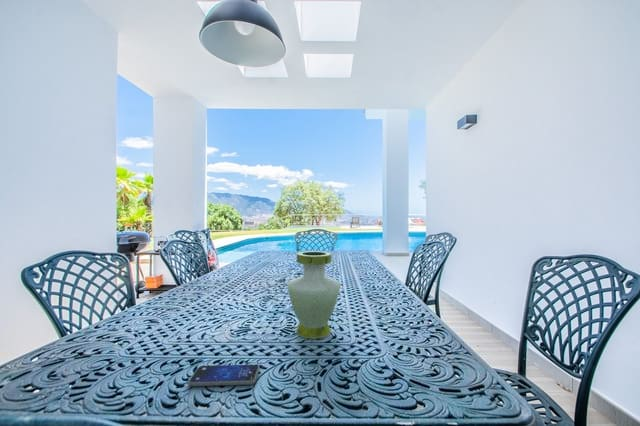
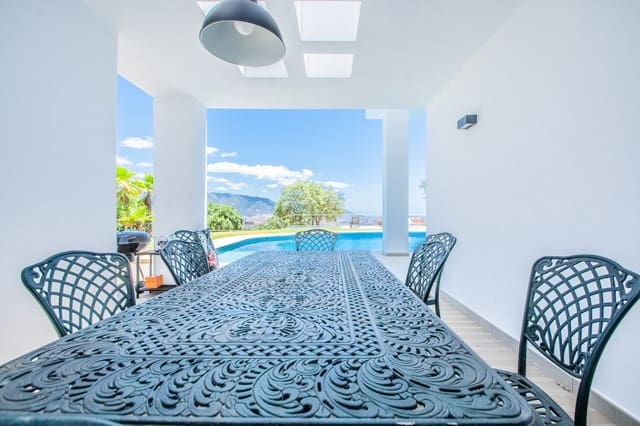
- smartphone [187,364,261,387]
- vase [286,250,342,340]
